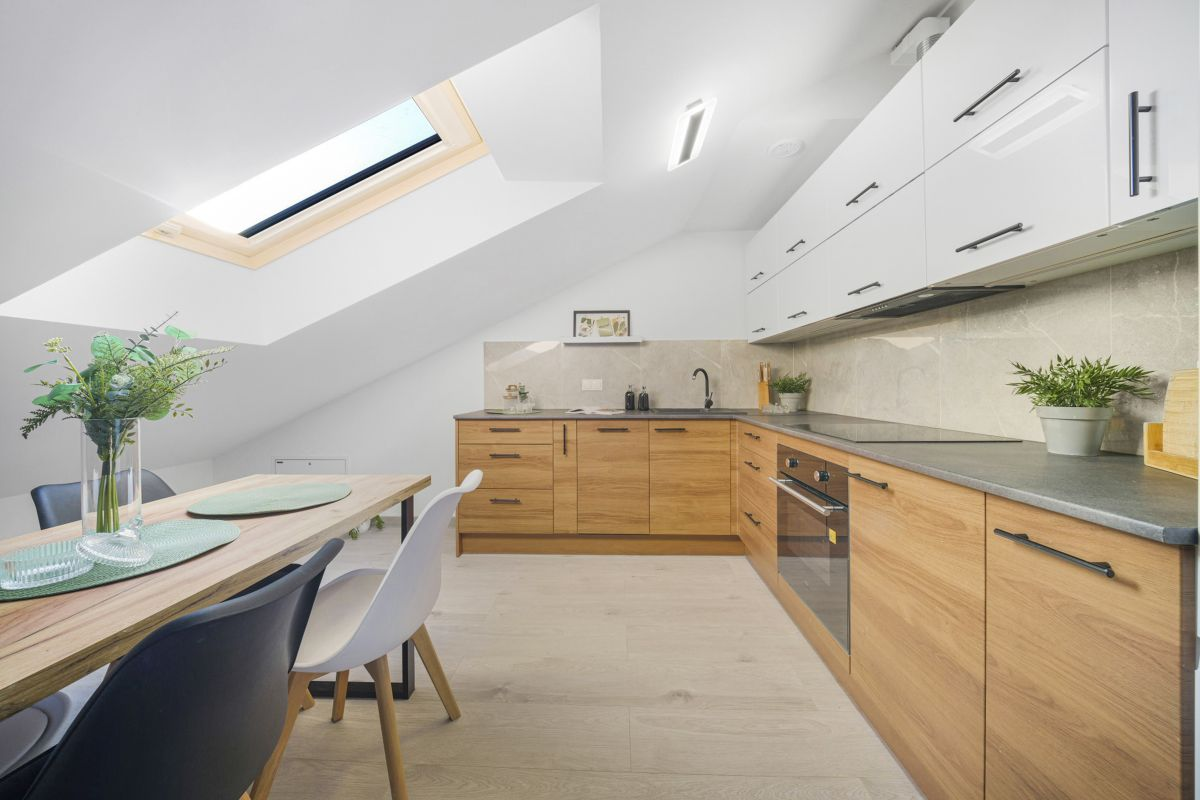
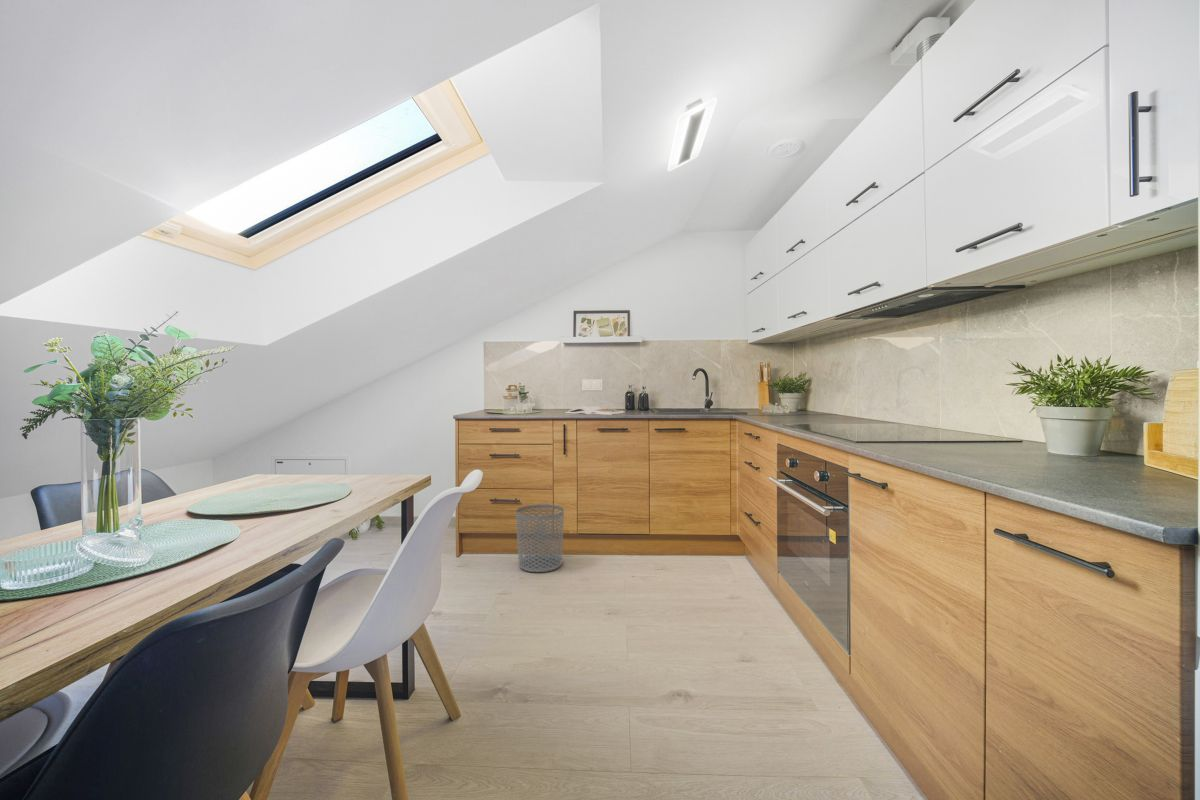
+ waste bin [515,503,565,573]
